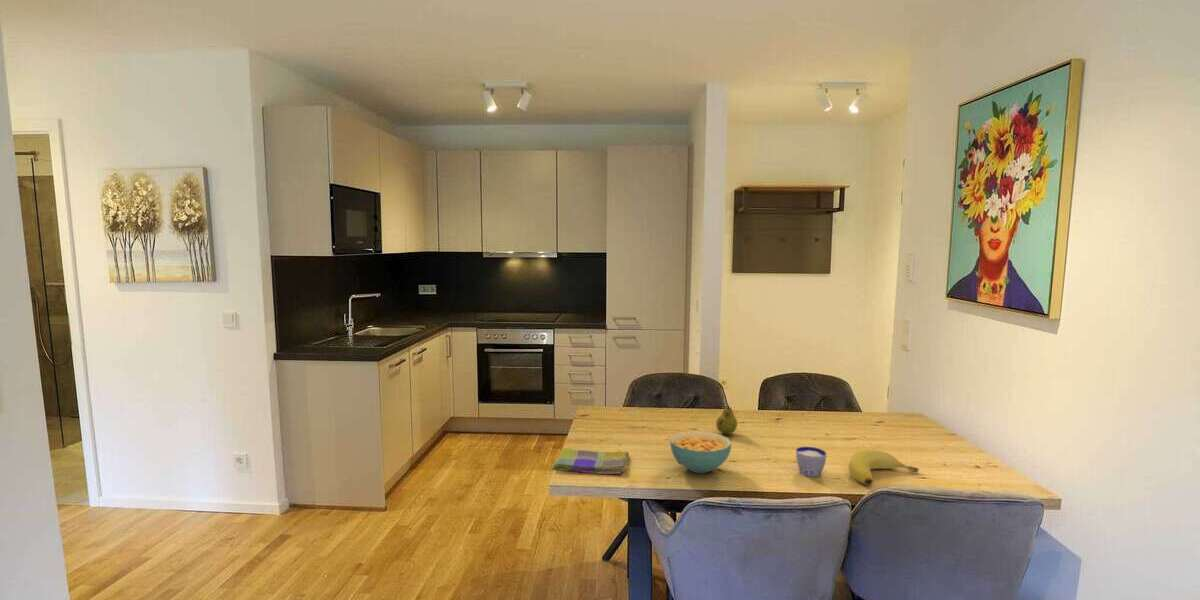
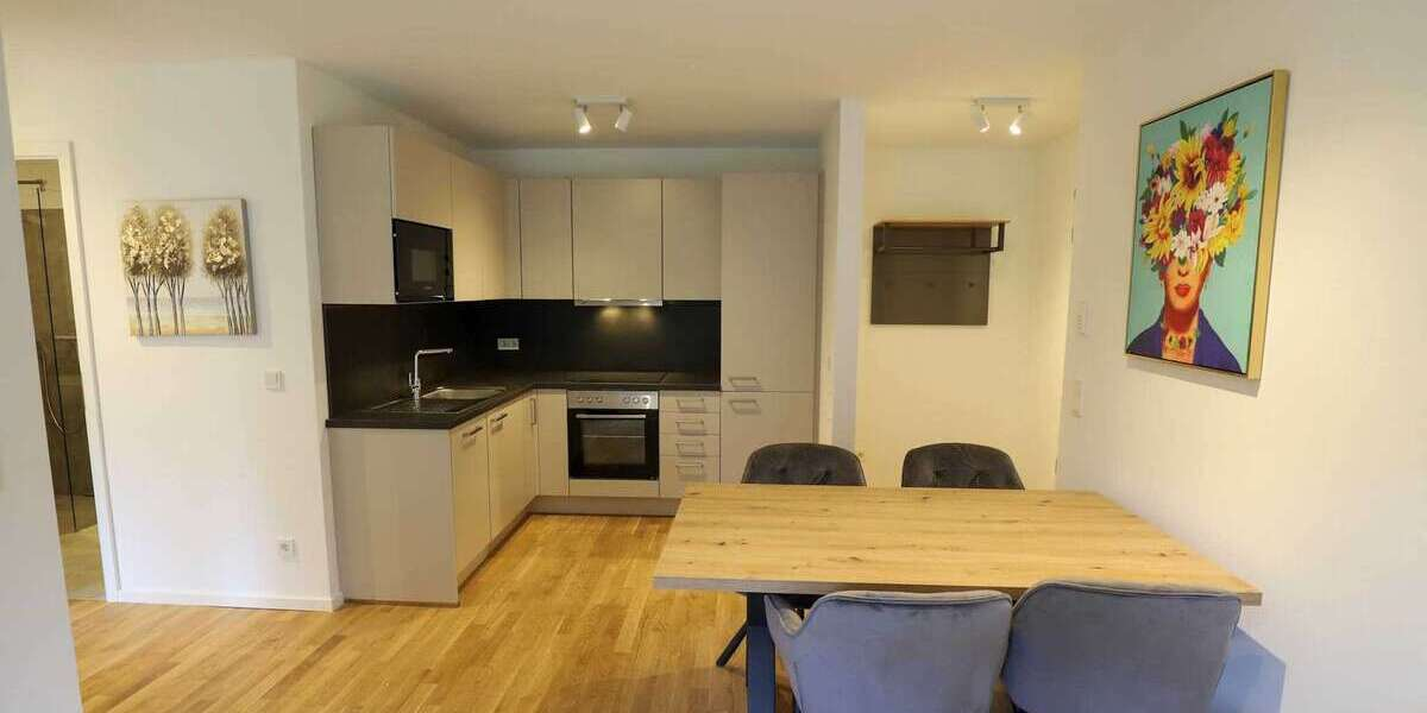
- fruit [715,404,738,435]
- cereal bowl [668,430,733,474]
- banana [848,449,920,486]
- cup [795,446,827,478]
- dish towel [550,446,630,475]
